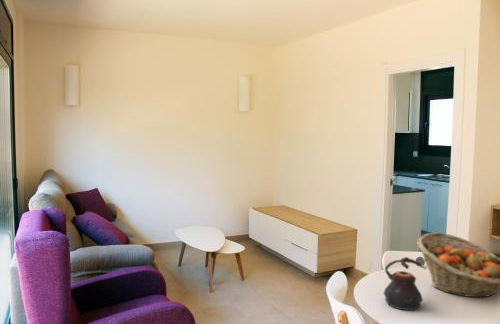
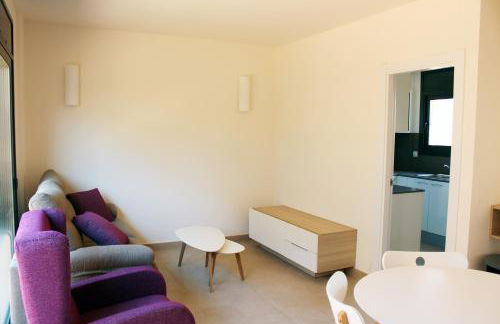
- teapot [383,256,428,311]
- fruit basket [416,232,500,298]
